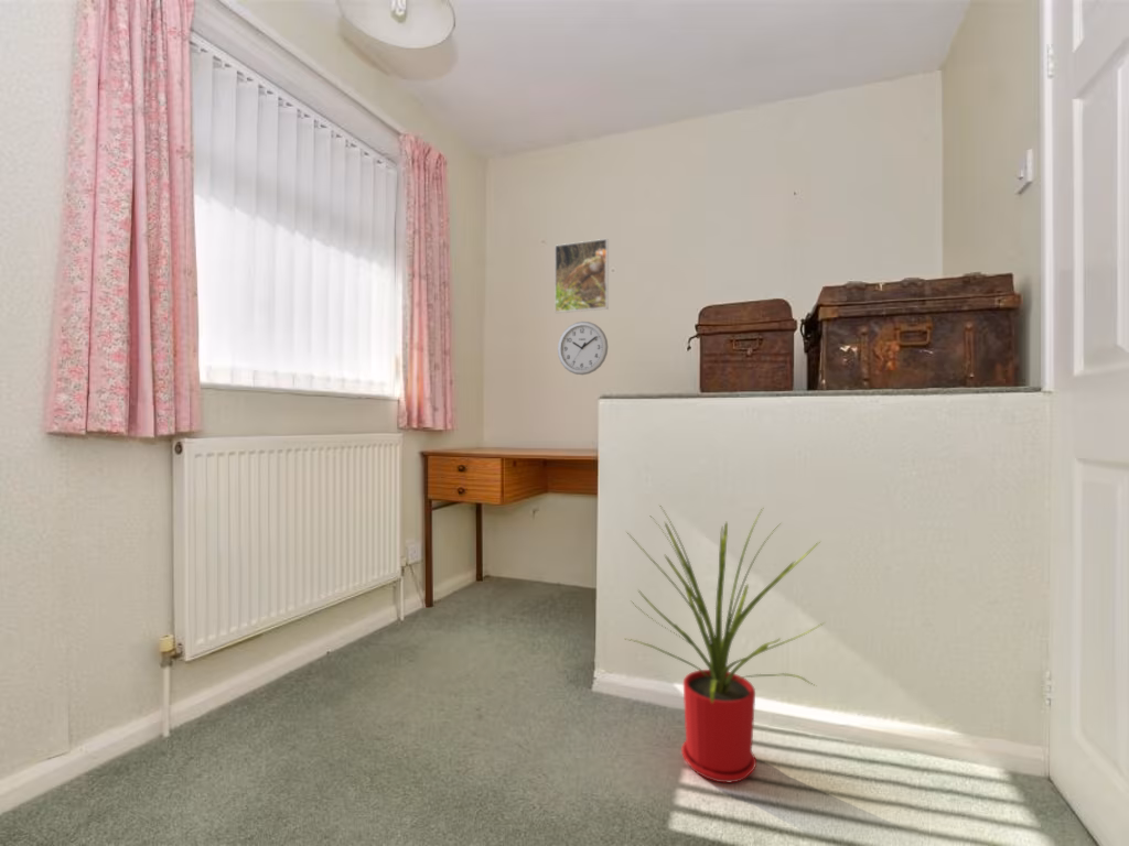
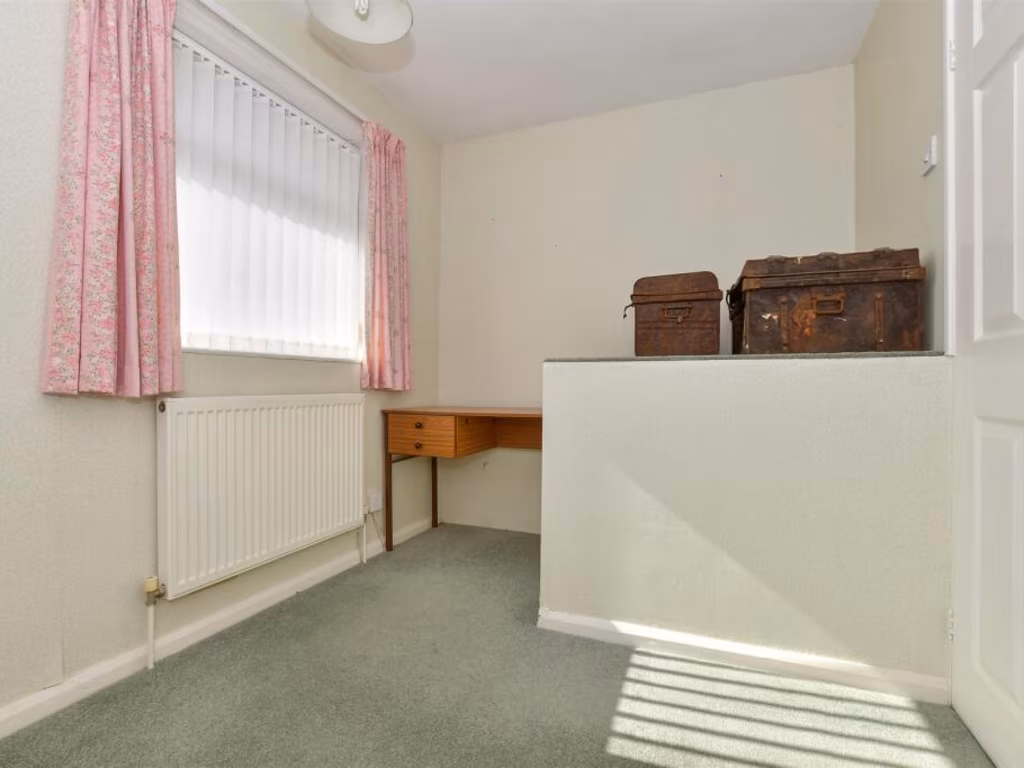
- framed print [553,238,610,314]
- house plant [625,503,827,783]
- wall clock [557,321,609,376]
